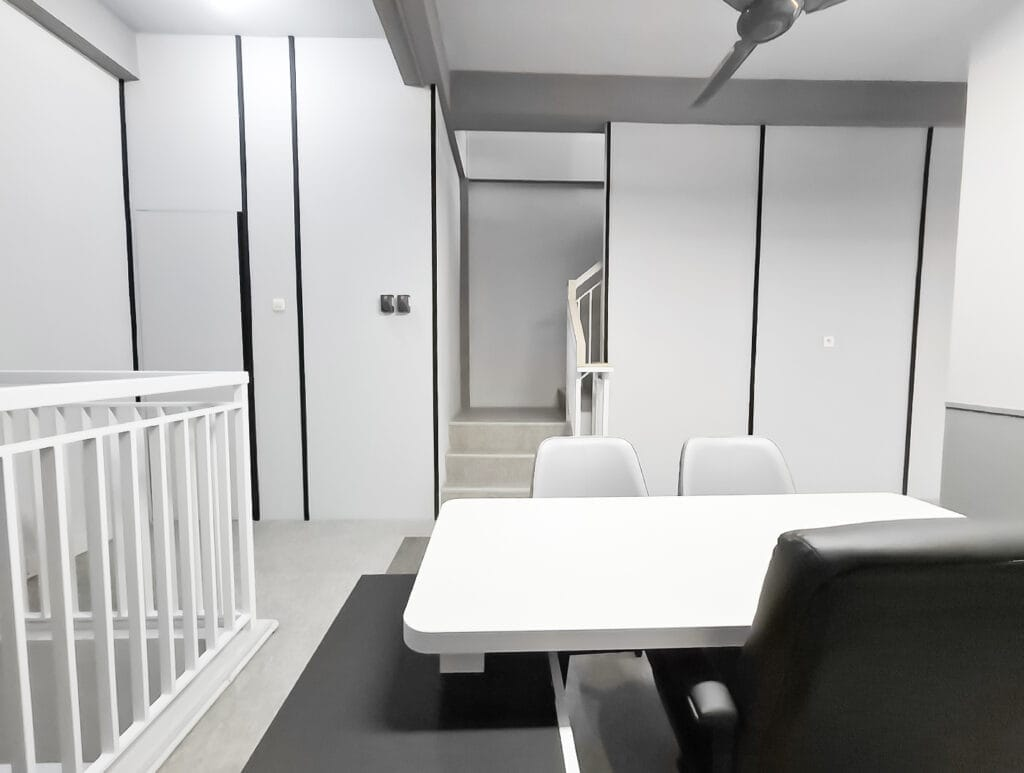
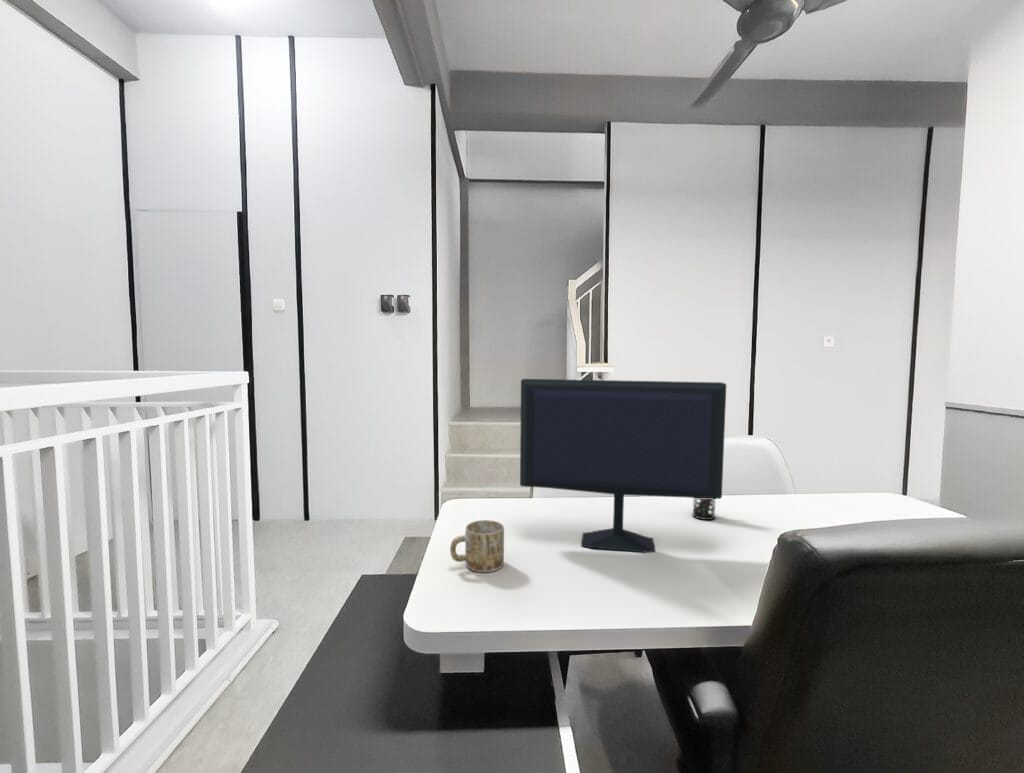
+ computer monitor [519,378,727,553]
+ pen holder [692,483,724,521]
+ mug [449,519,505,573]
